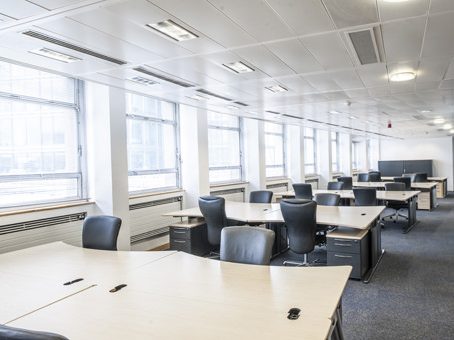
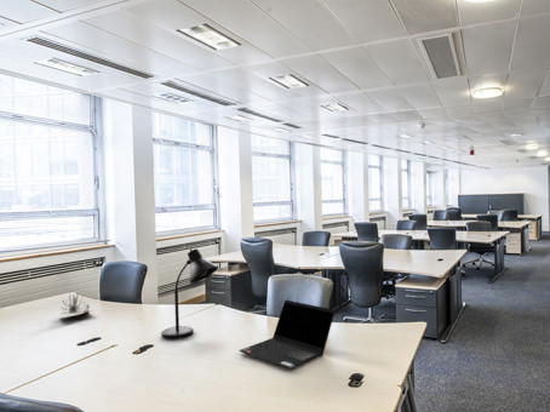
+ laptop computer [237,299,337,371]
+ desk lamp [160,247,219,341]
+ succulent plant [59,292,94,315]
